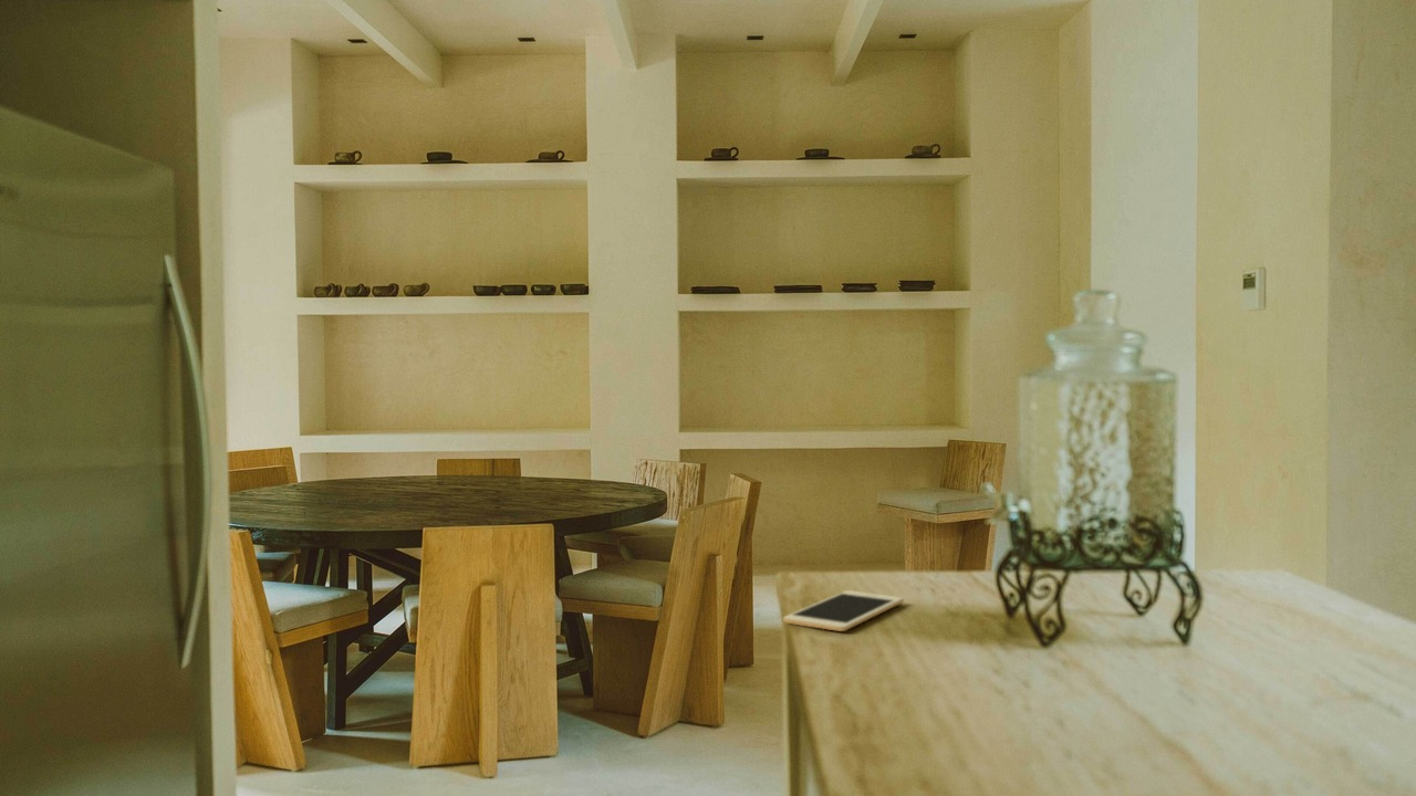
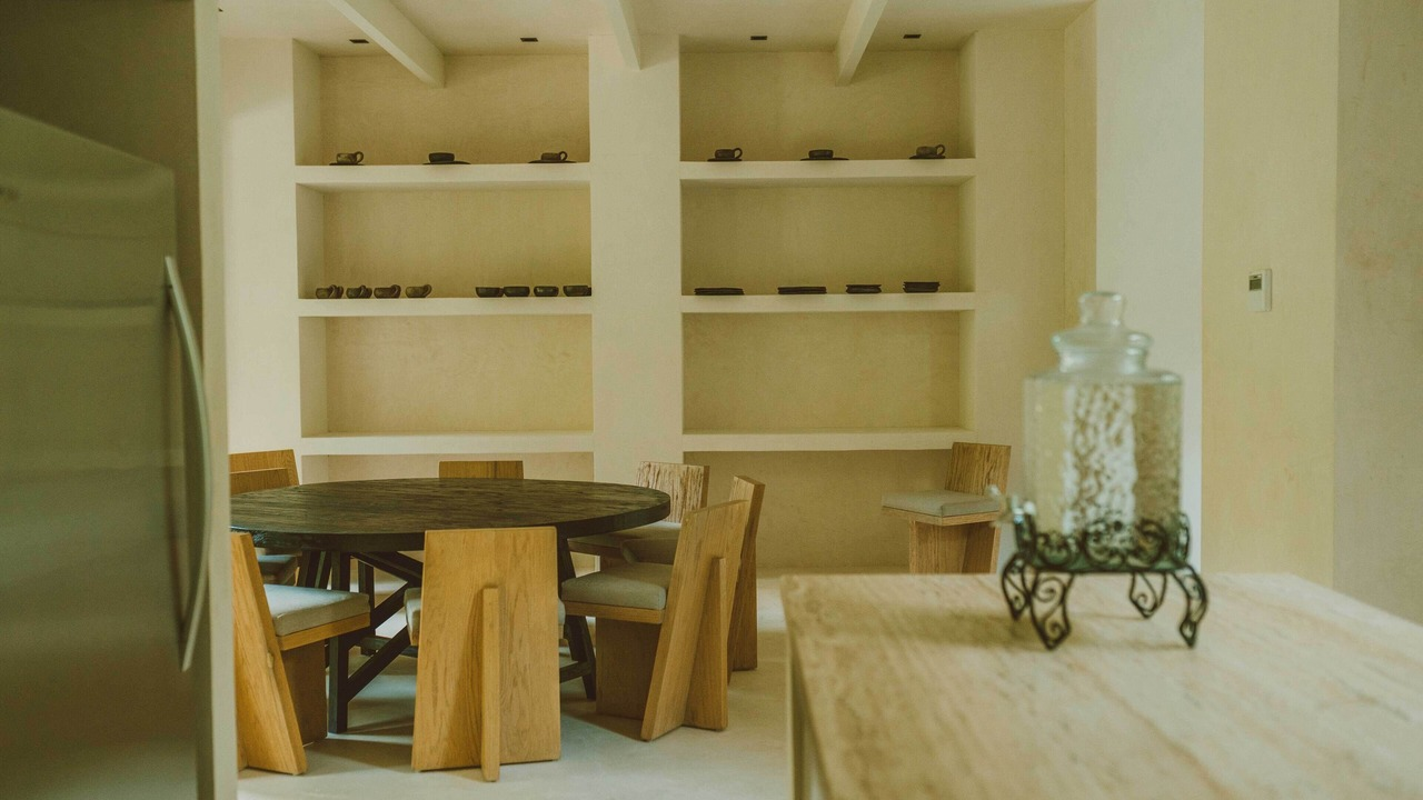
- cell phone [782,589,905,632]
